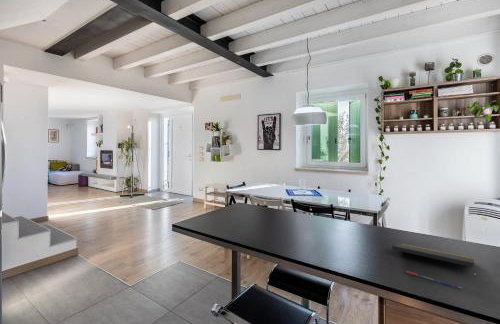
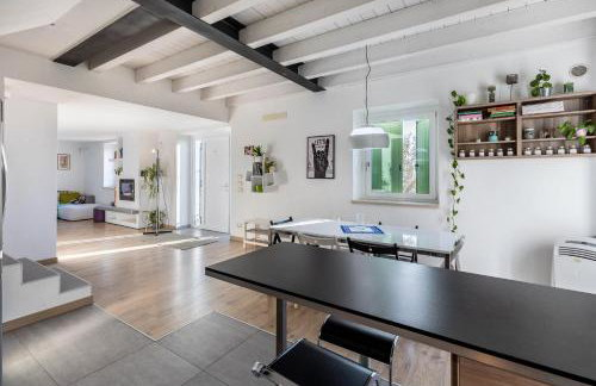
- notepad [391,243,477,279]
- pen [406,270,462,289]
